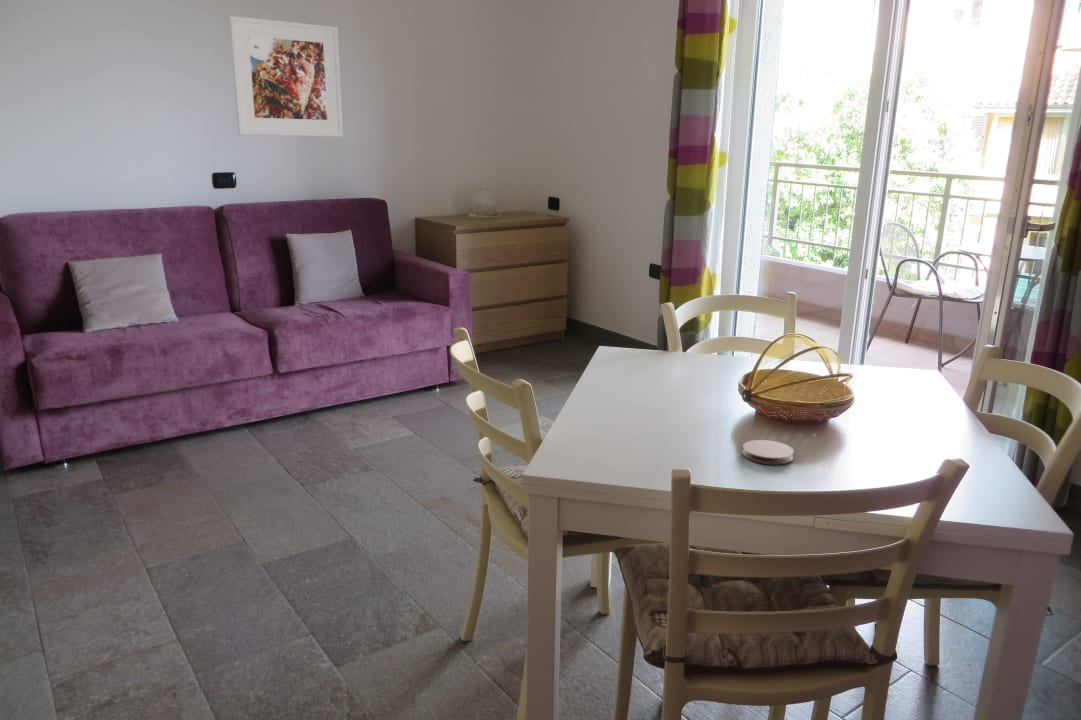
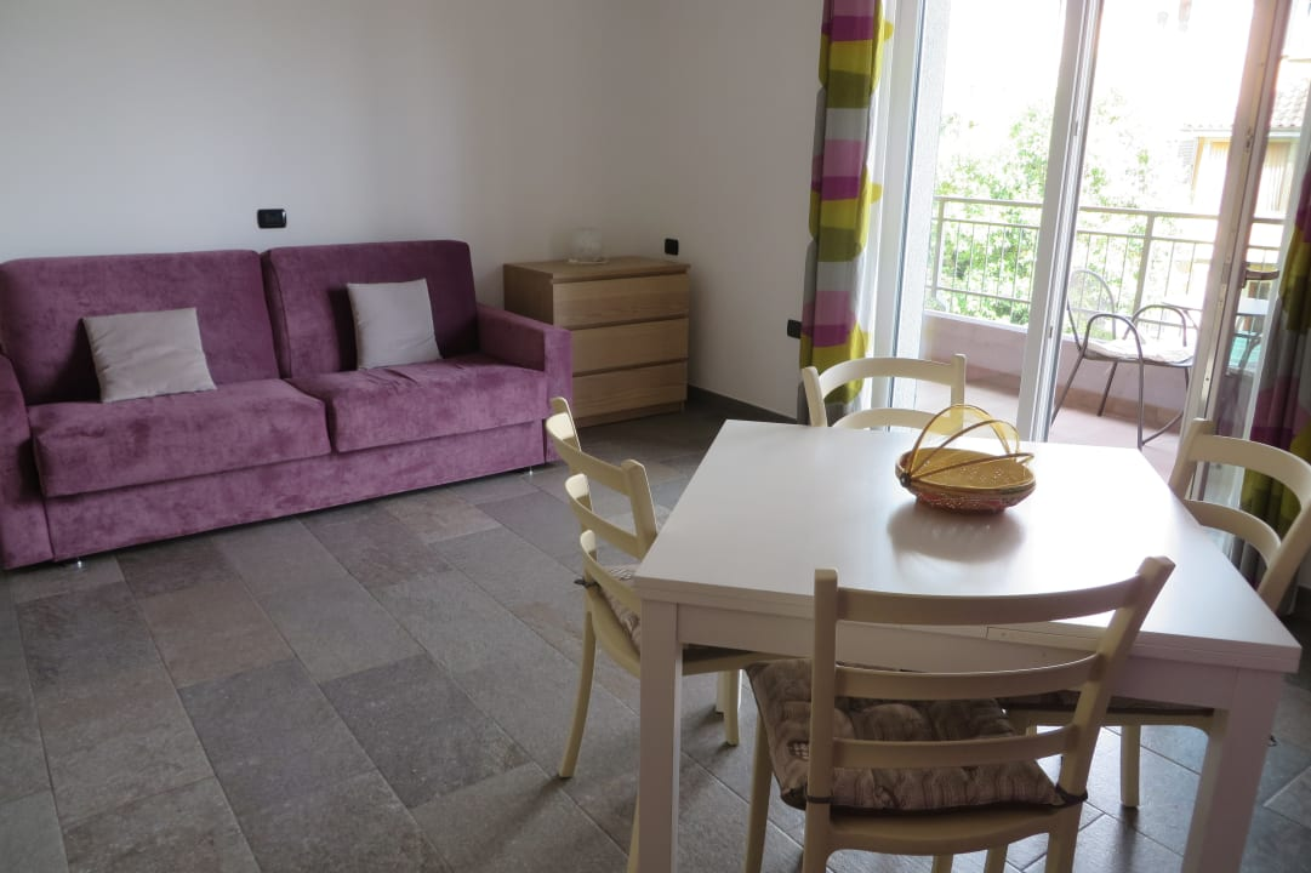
- coaster [741,439,795,465]
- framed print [228,15,344,138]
